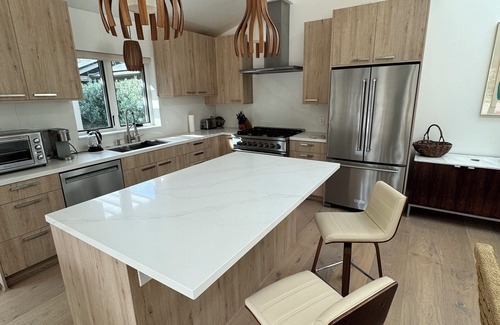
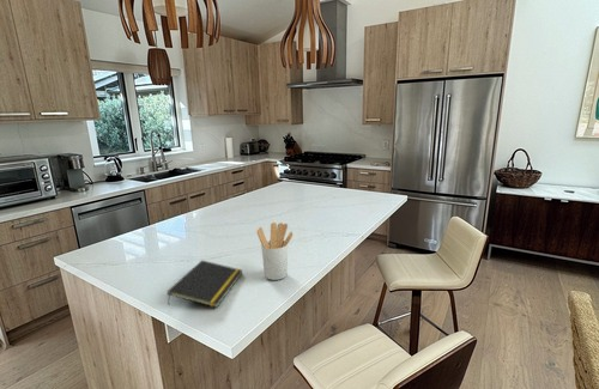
+ utensil holder [256,221,294,281]
+ notepad [167,259,243,309]
